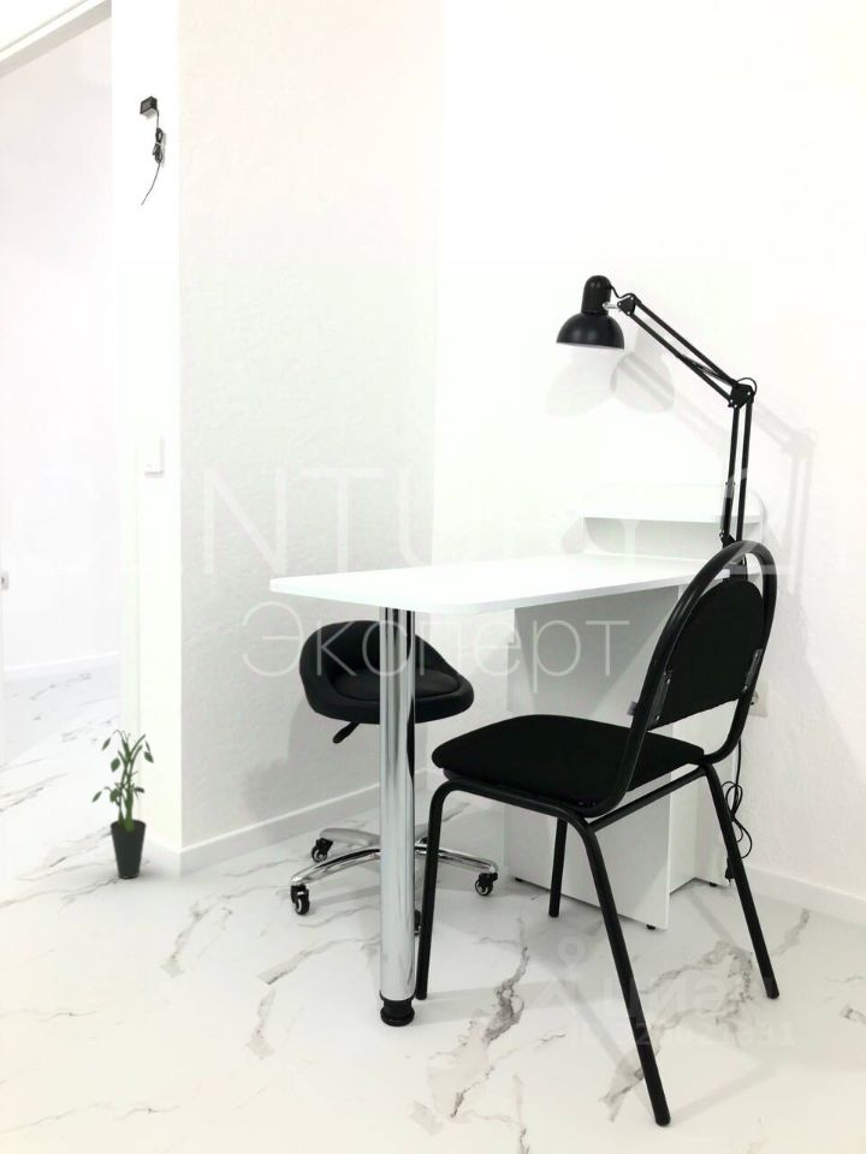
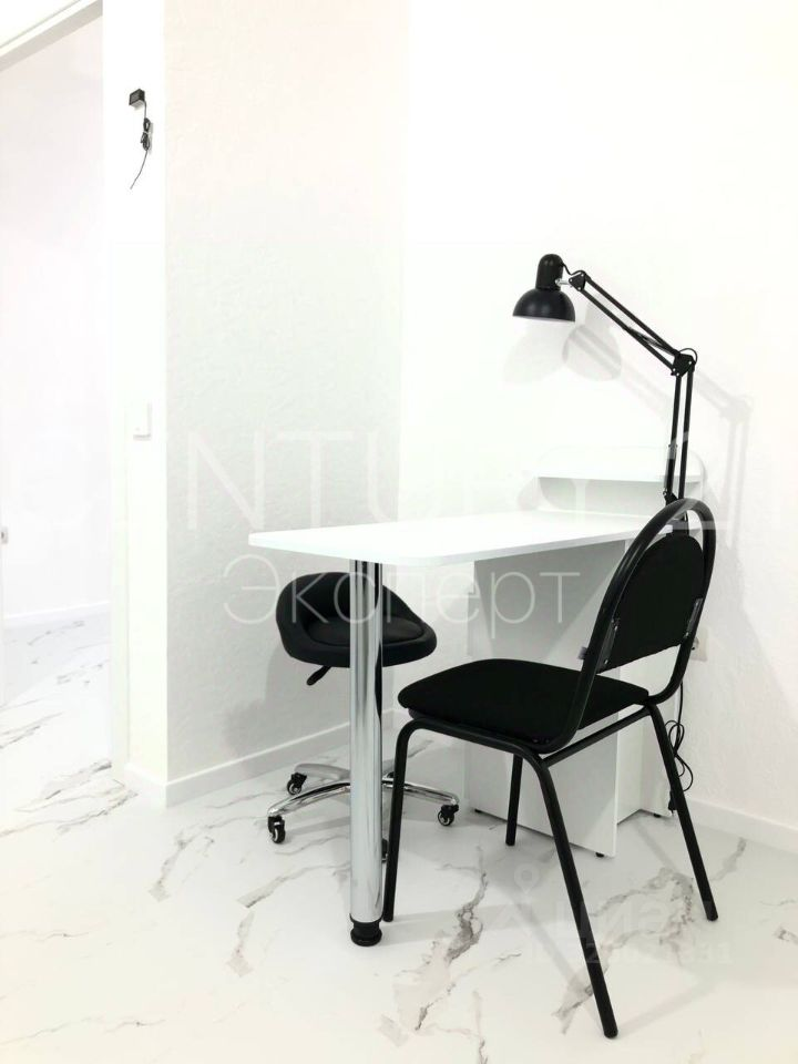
- potted plant [90,728,155,880]
